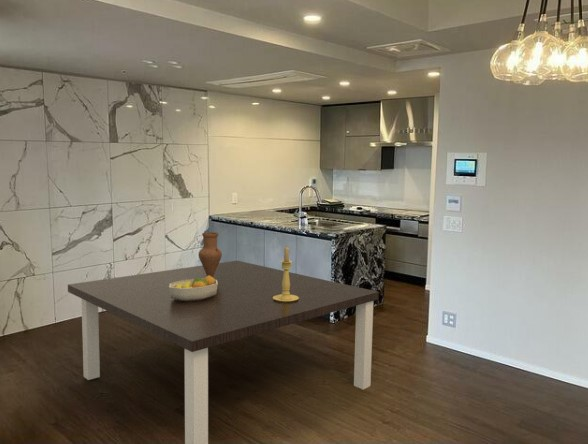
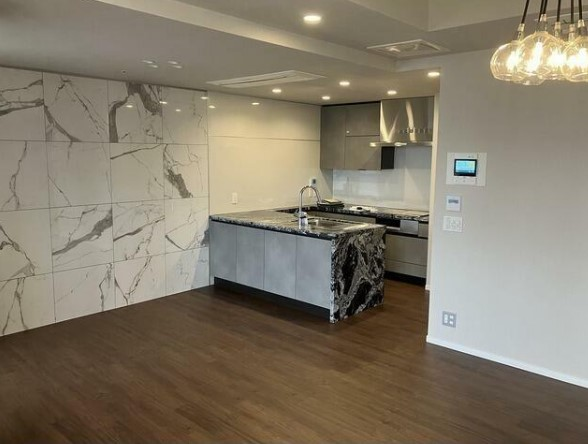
- vase [198,231,223,277]
- candle holder [273,245,299,302]
- fruit bowl [169,275,218,301]
- dining table [67,260,380,444]
